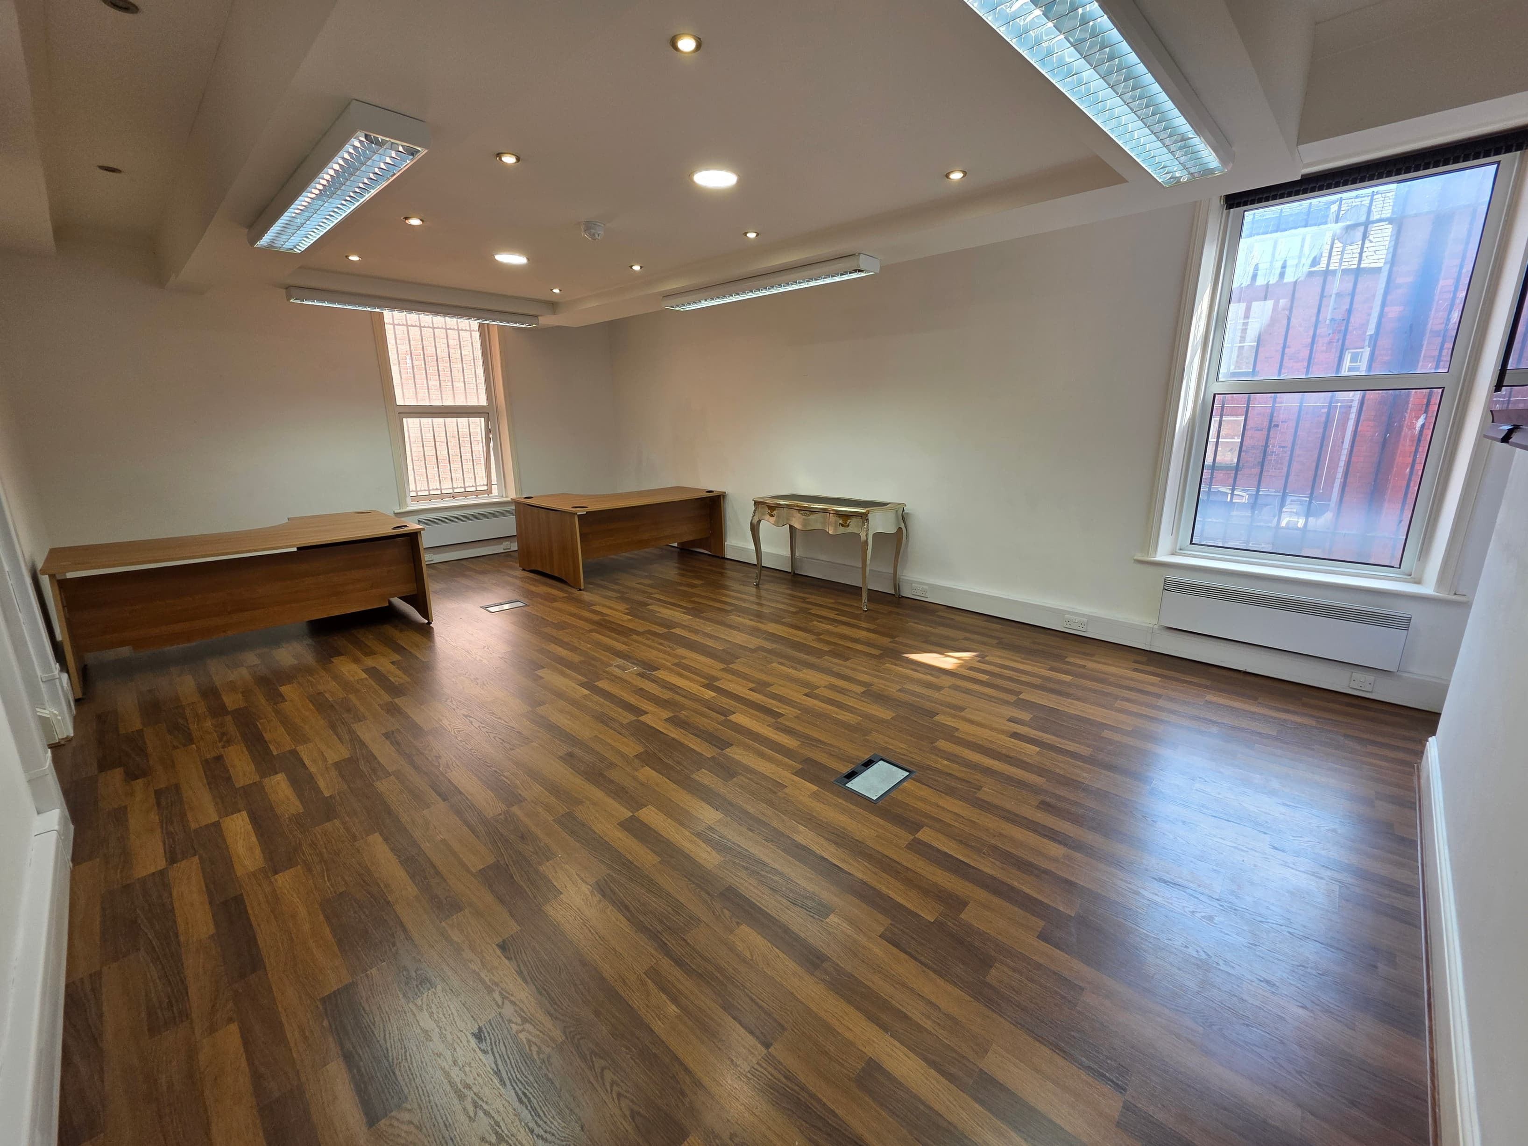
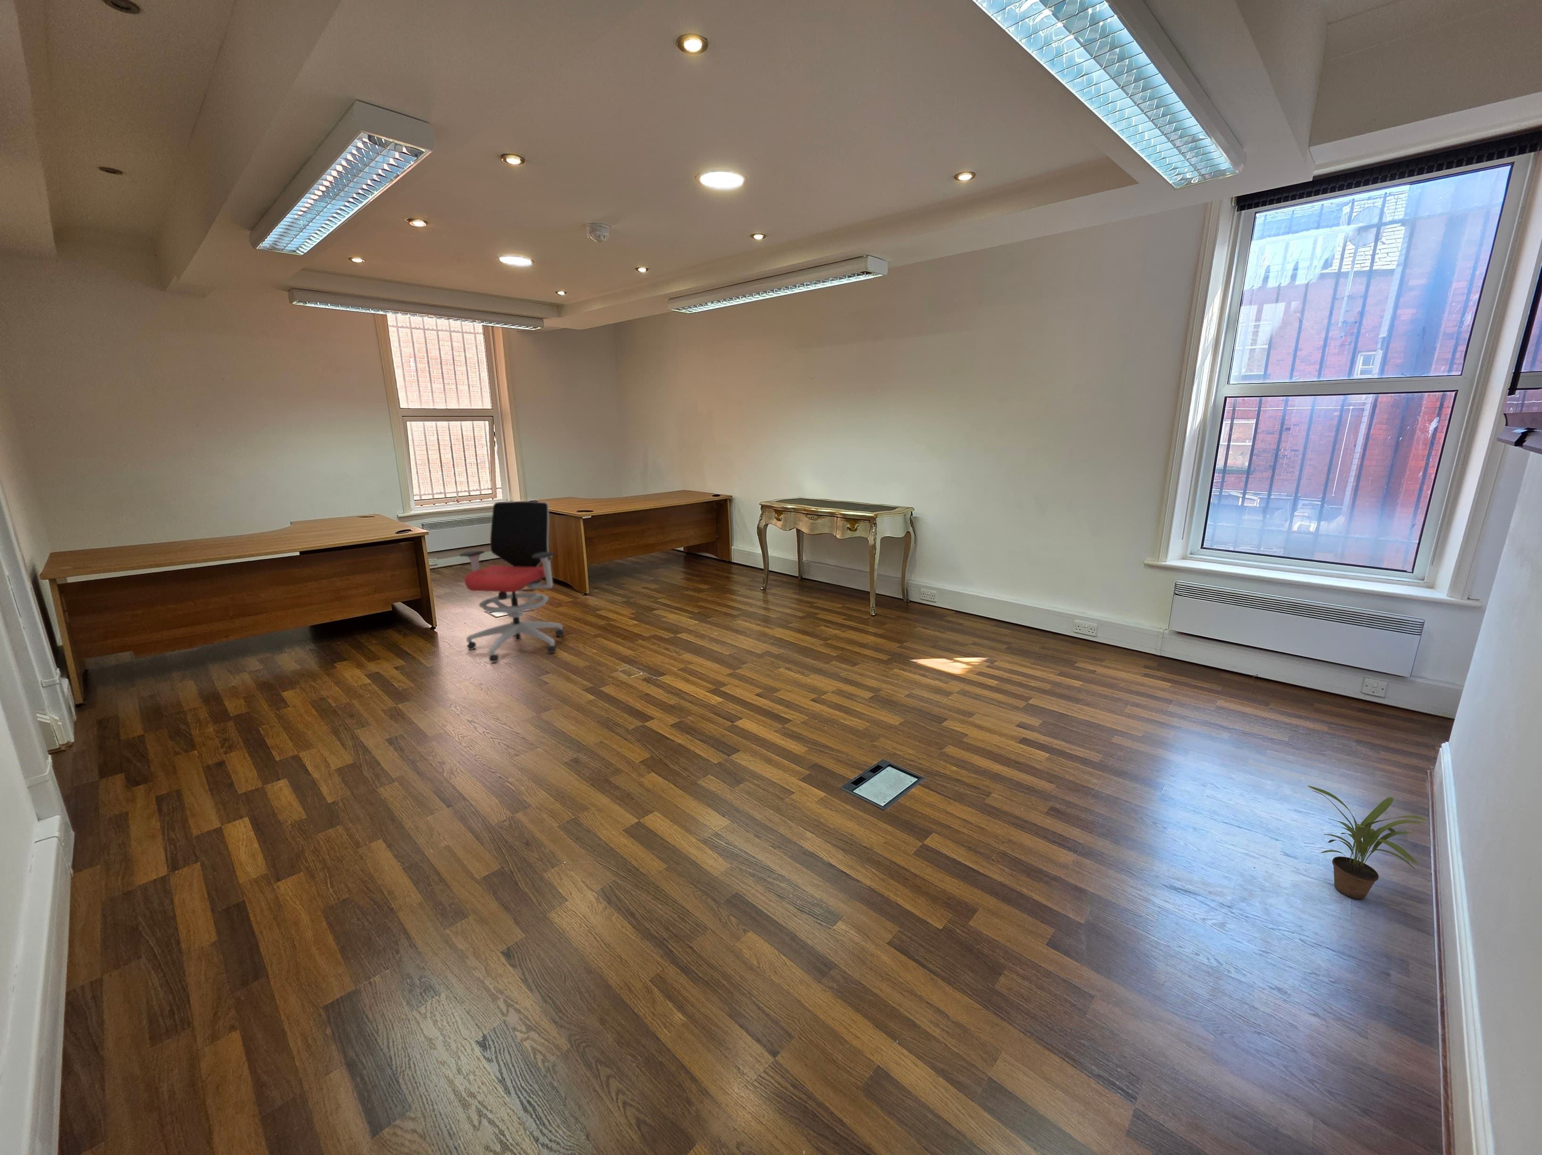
+ office chair [459,501,565,662]
+ potted plant [1308,785,1428,900]
